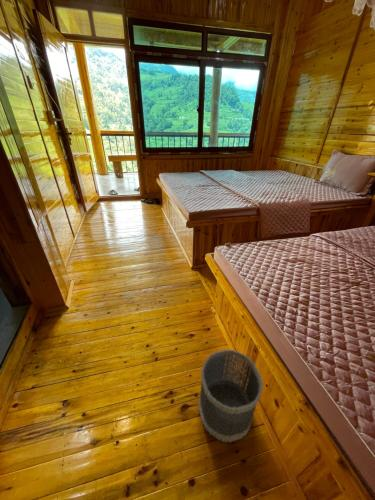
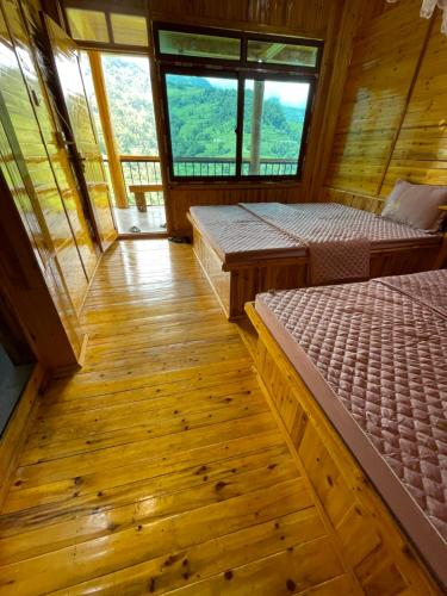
- wastebasket [198,348,264,444]
